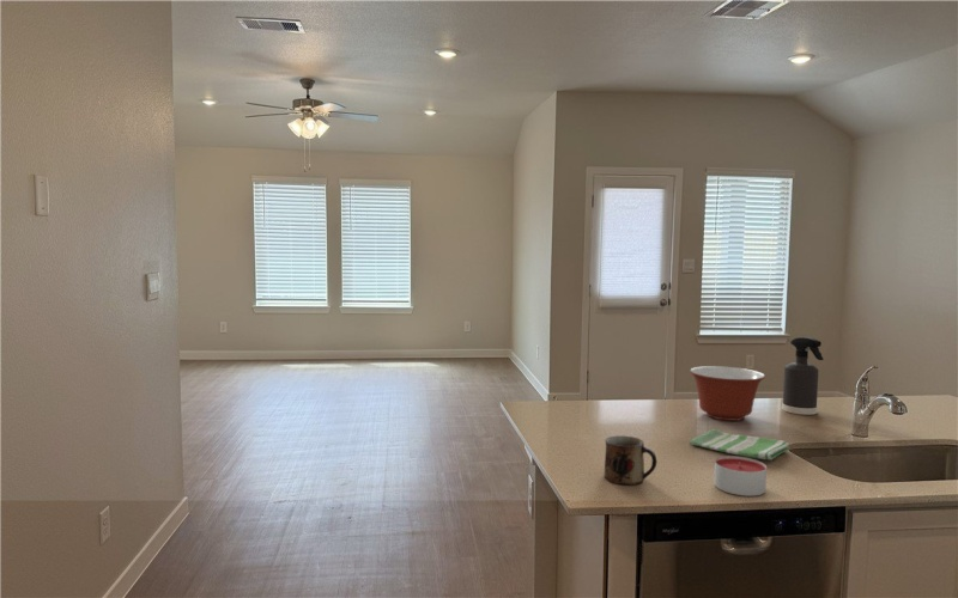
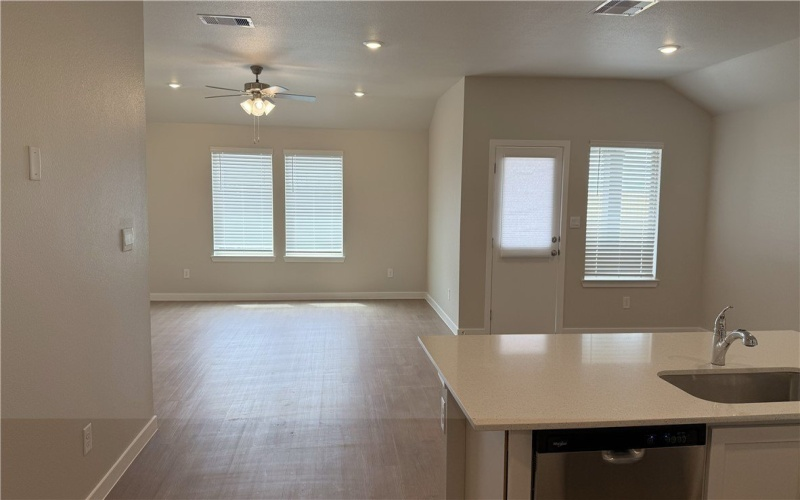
- candle [713,454,768,498]
- spray bottle [781,336,824,416]
- mixing bowl [689,365,766,422]
- dish towel [689,427,790,460]
- mug [604,435,659,486]
